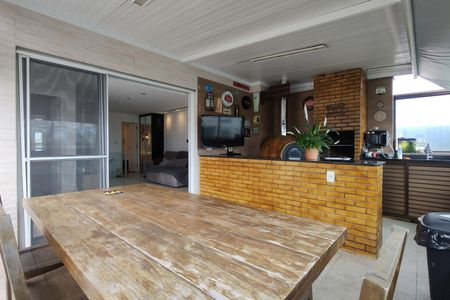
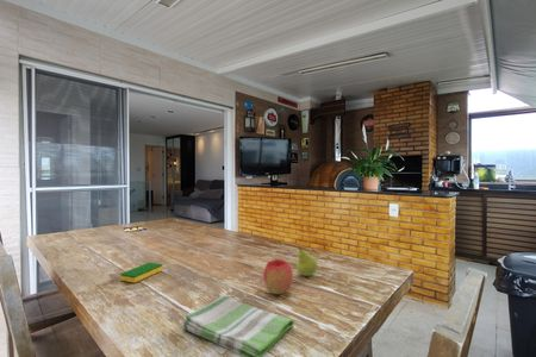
+ apple [262,258,294,295]
+ dish sponge [119,262,163,284]
+ fruit [295,248,318,277]
+ dish towel [181,295,295,357]
